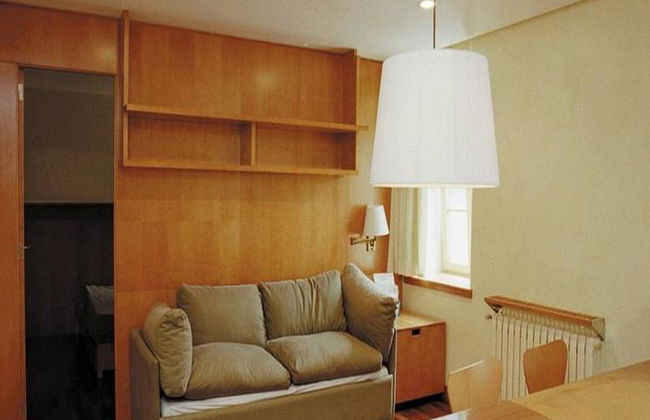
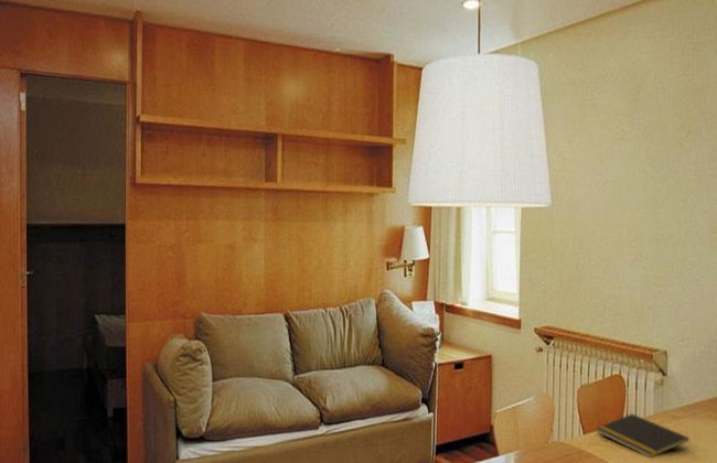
+ notepad [595,413,691,459]
